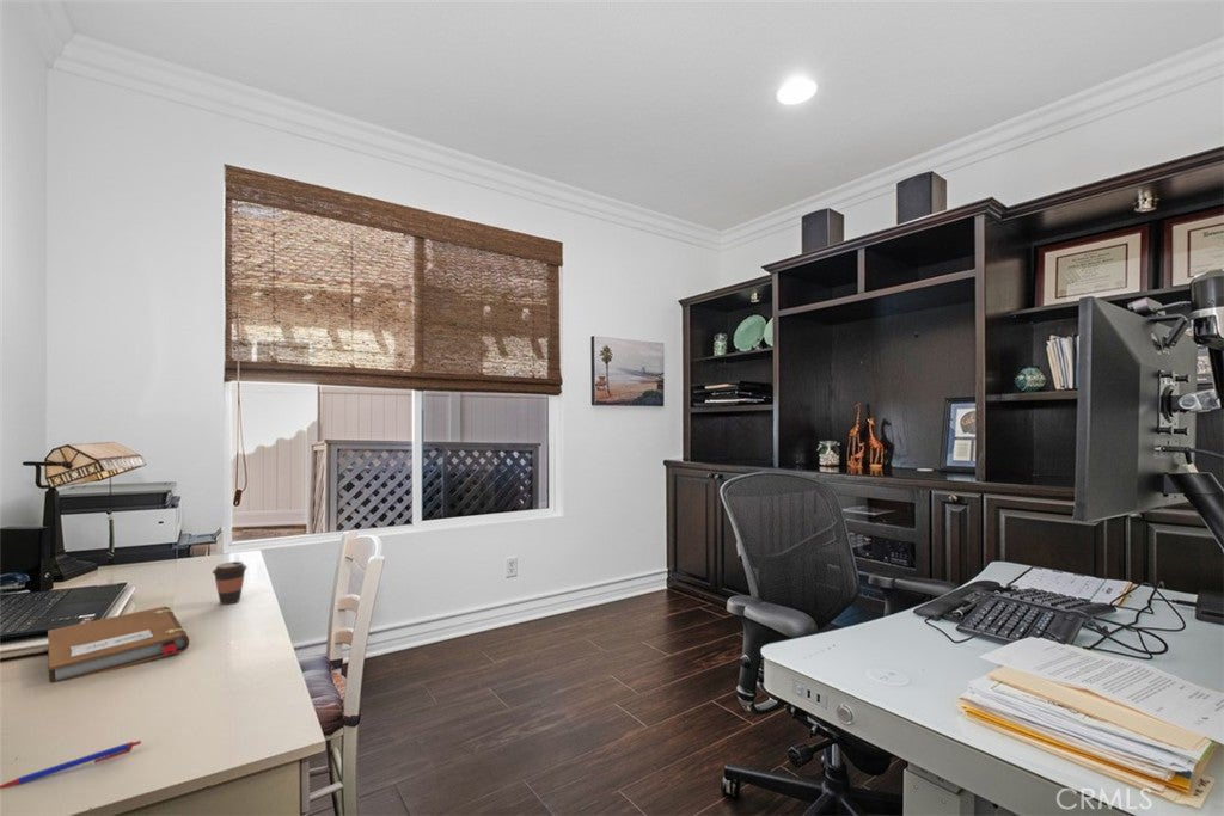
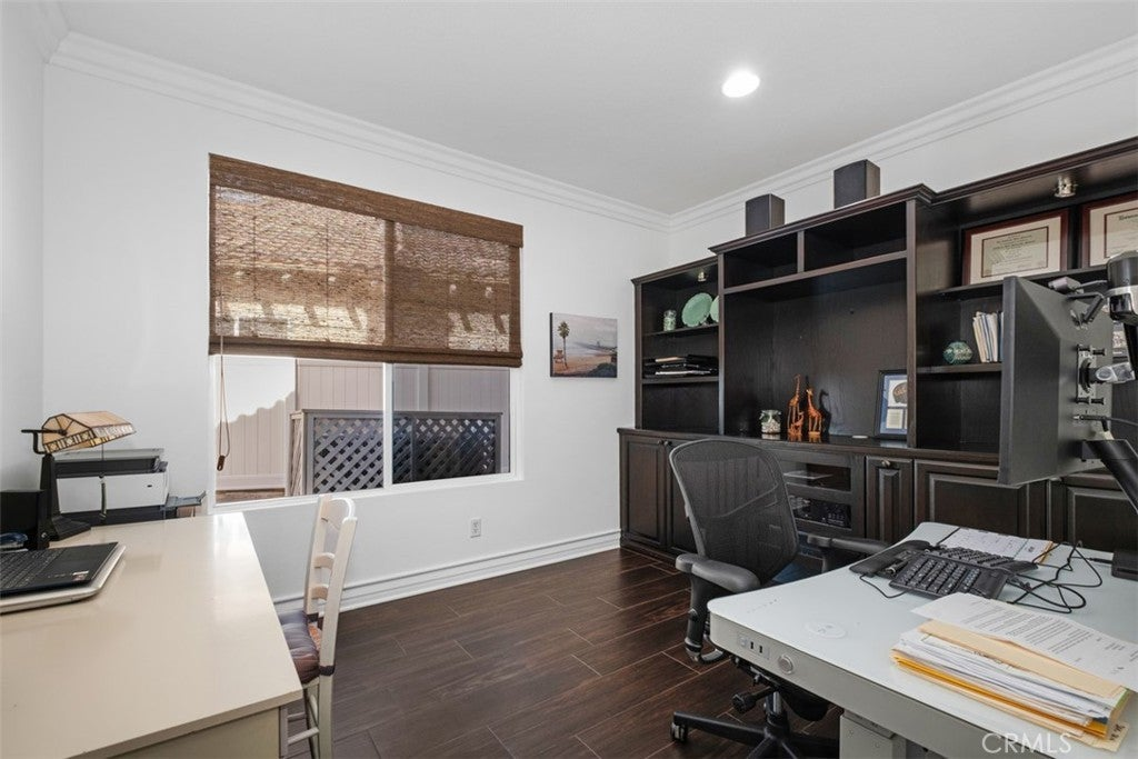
- notebook [47,606,190,685]
- pen [0,740,142,790]
- coffee cup [212,560,249,606]
